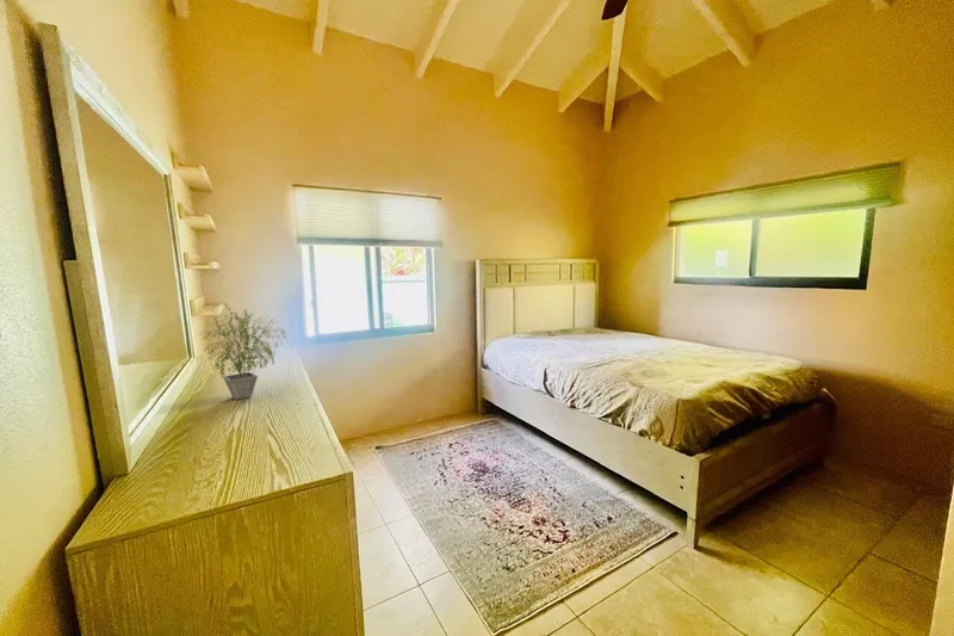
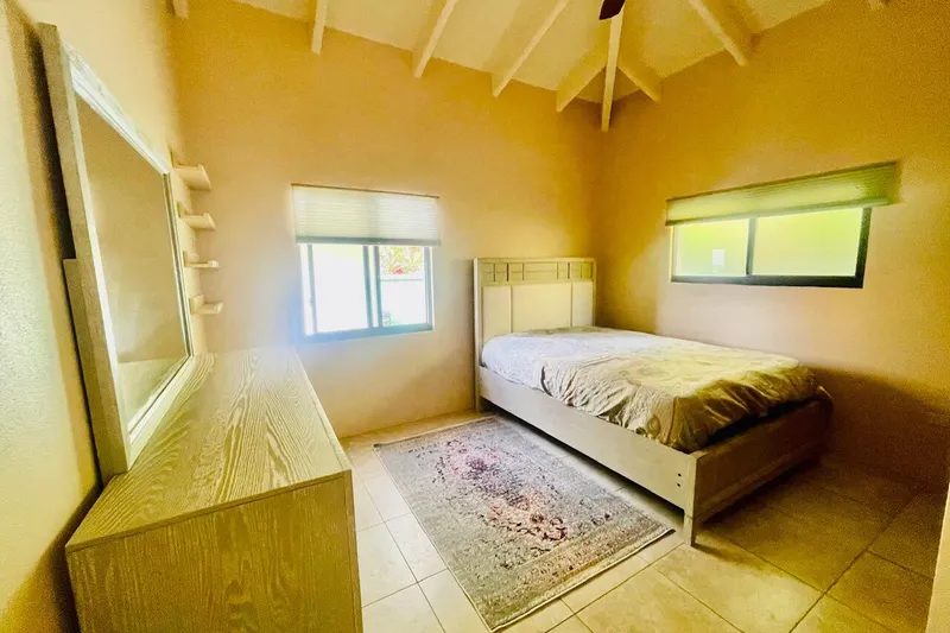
- potted plant [194,303,289,401]
